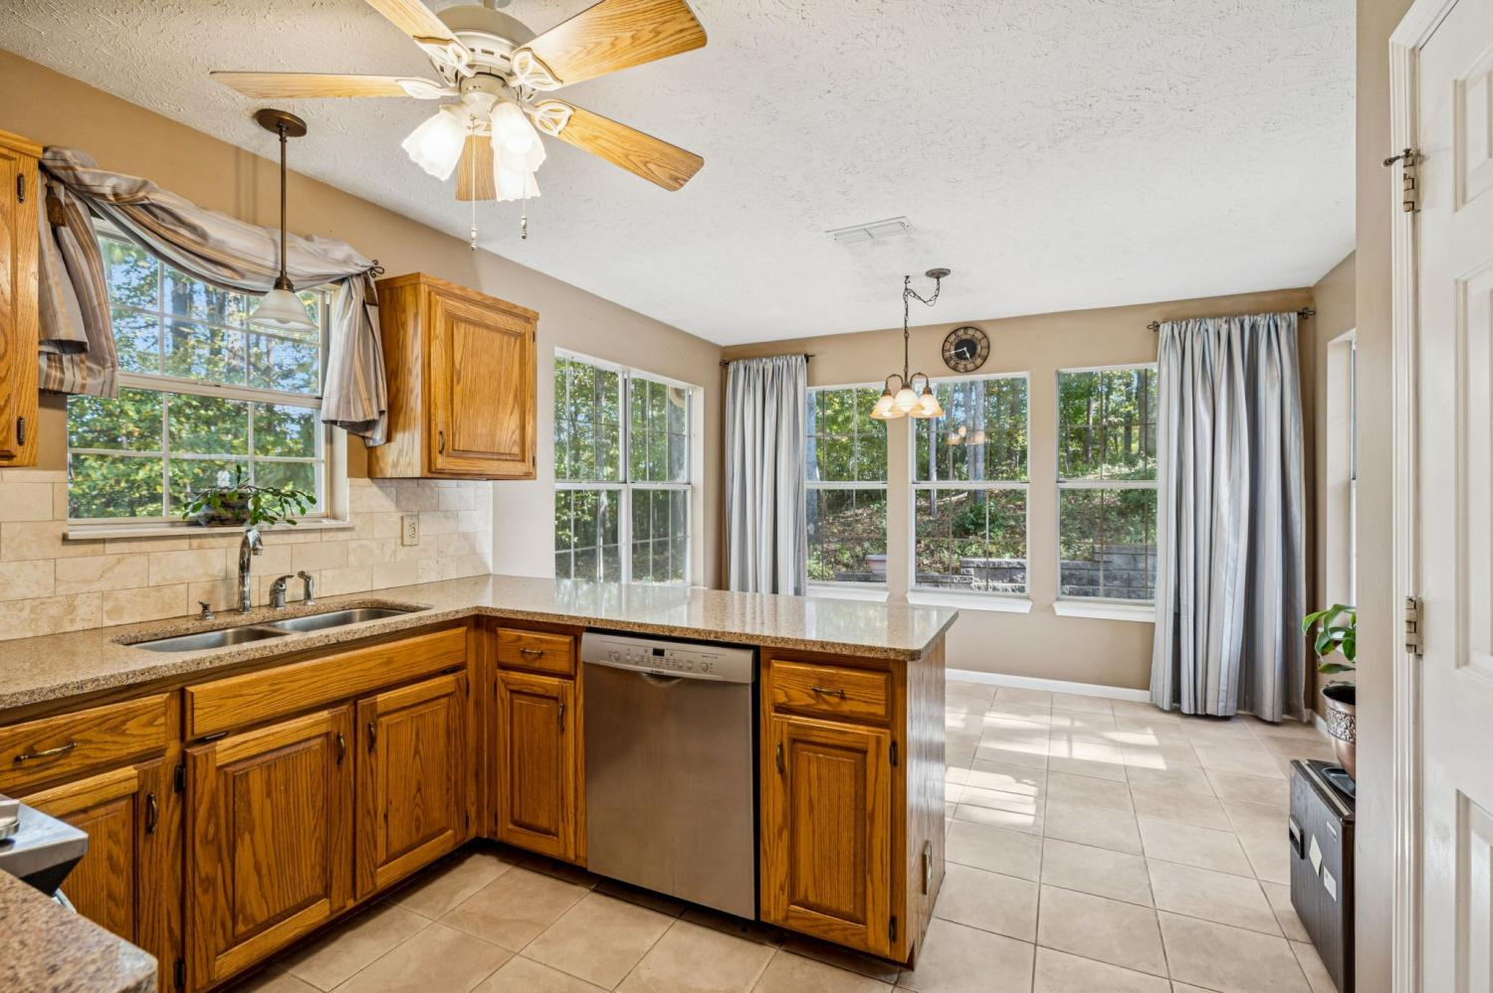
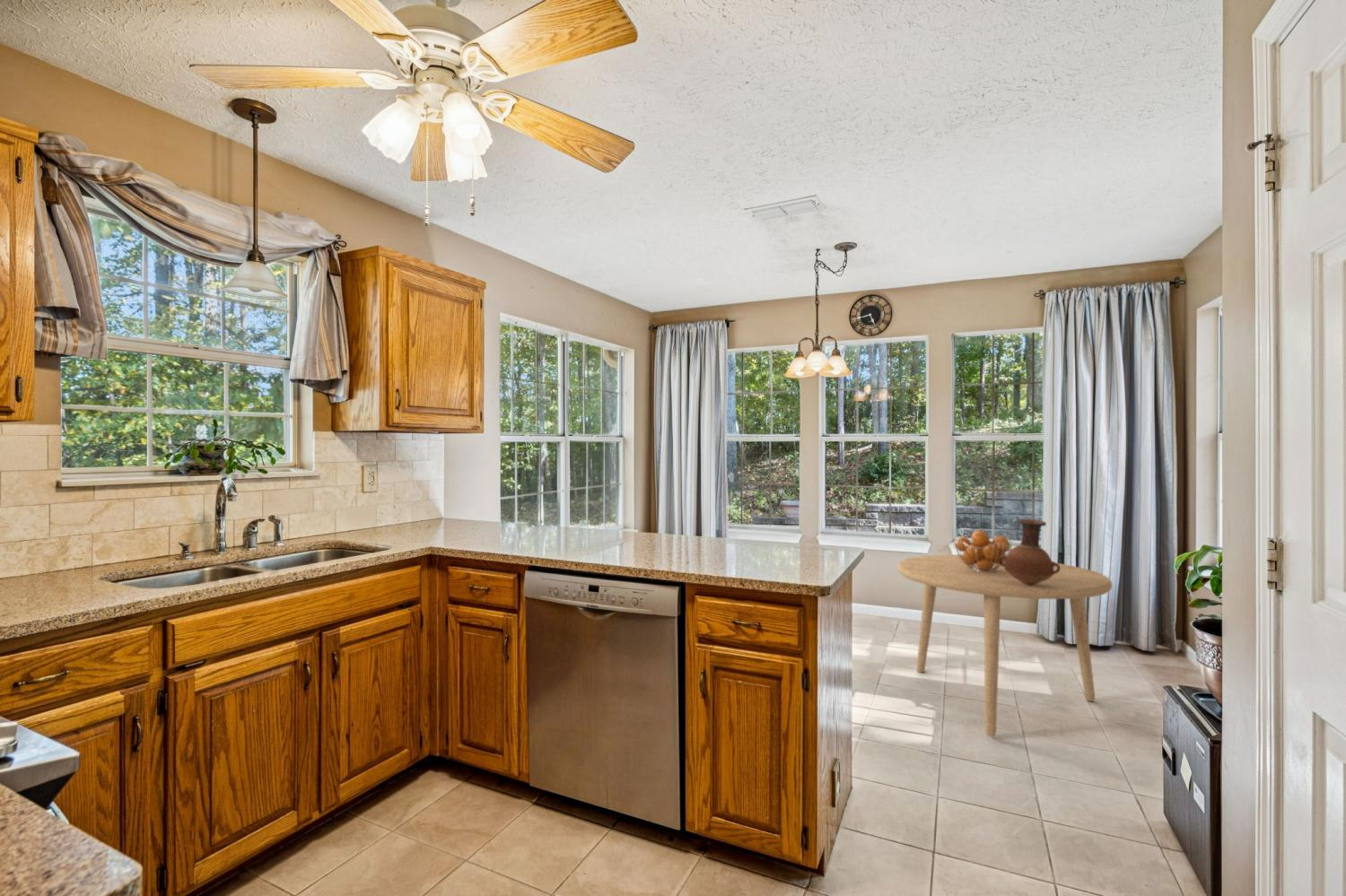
+ vase [999,518,1060,586]
+ dining table [896,553,1114,737]
+ fruit basket [953,529,1013,572]
